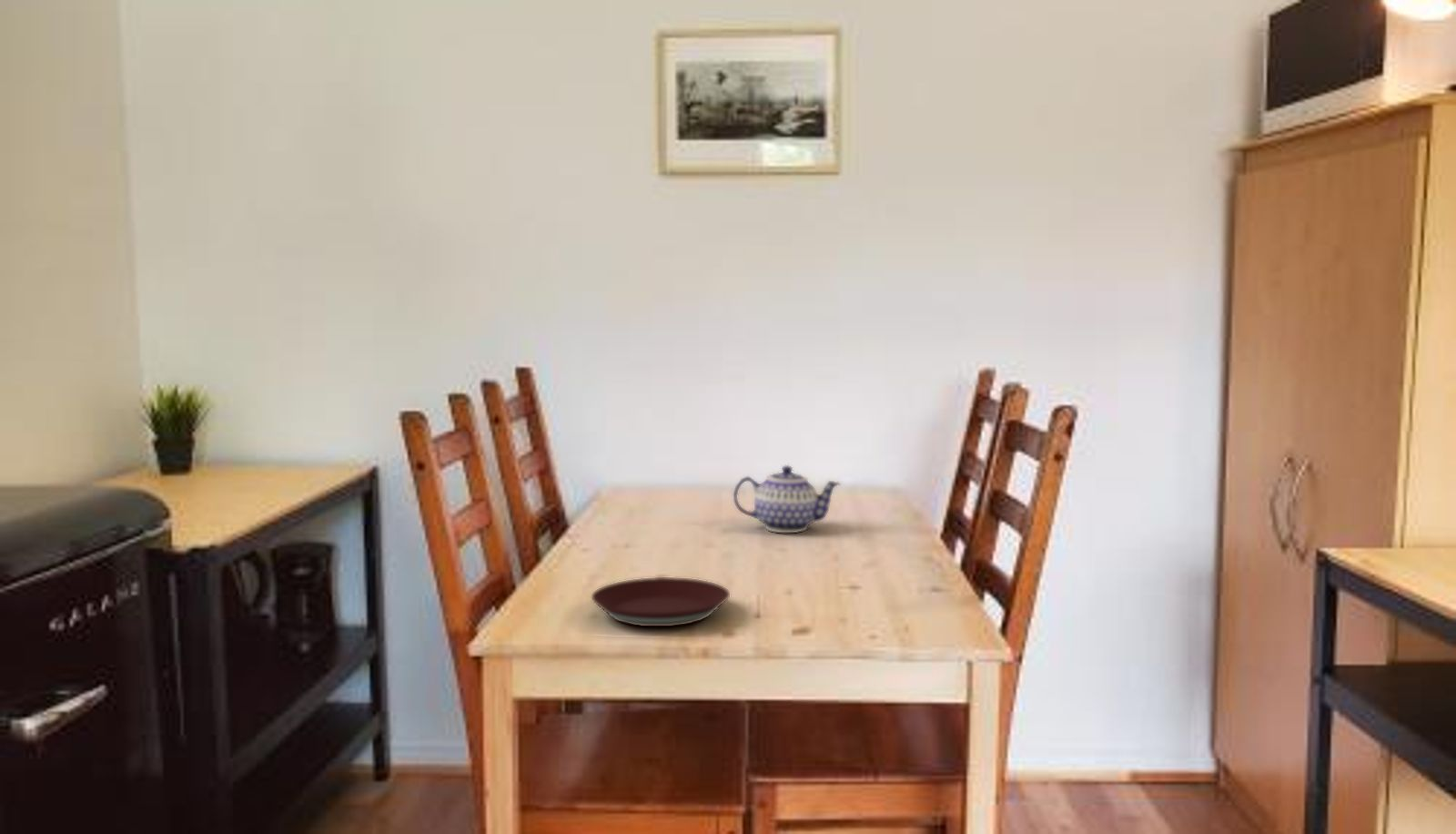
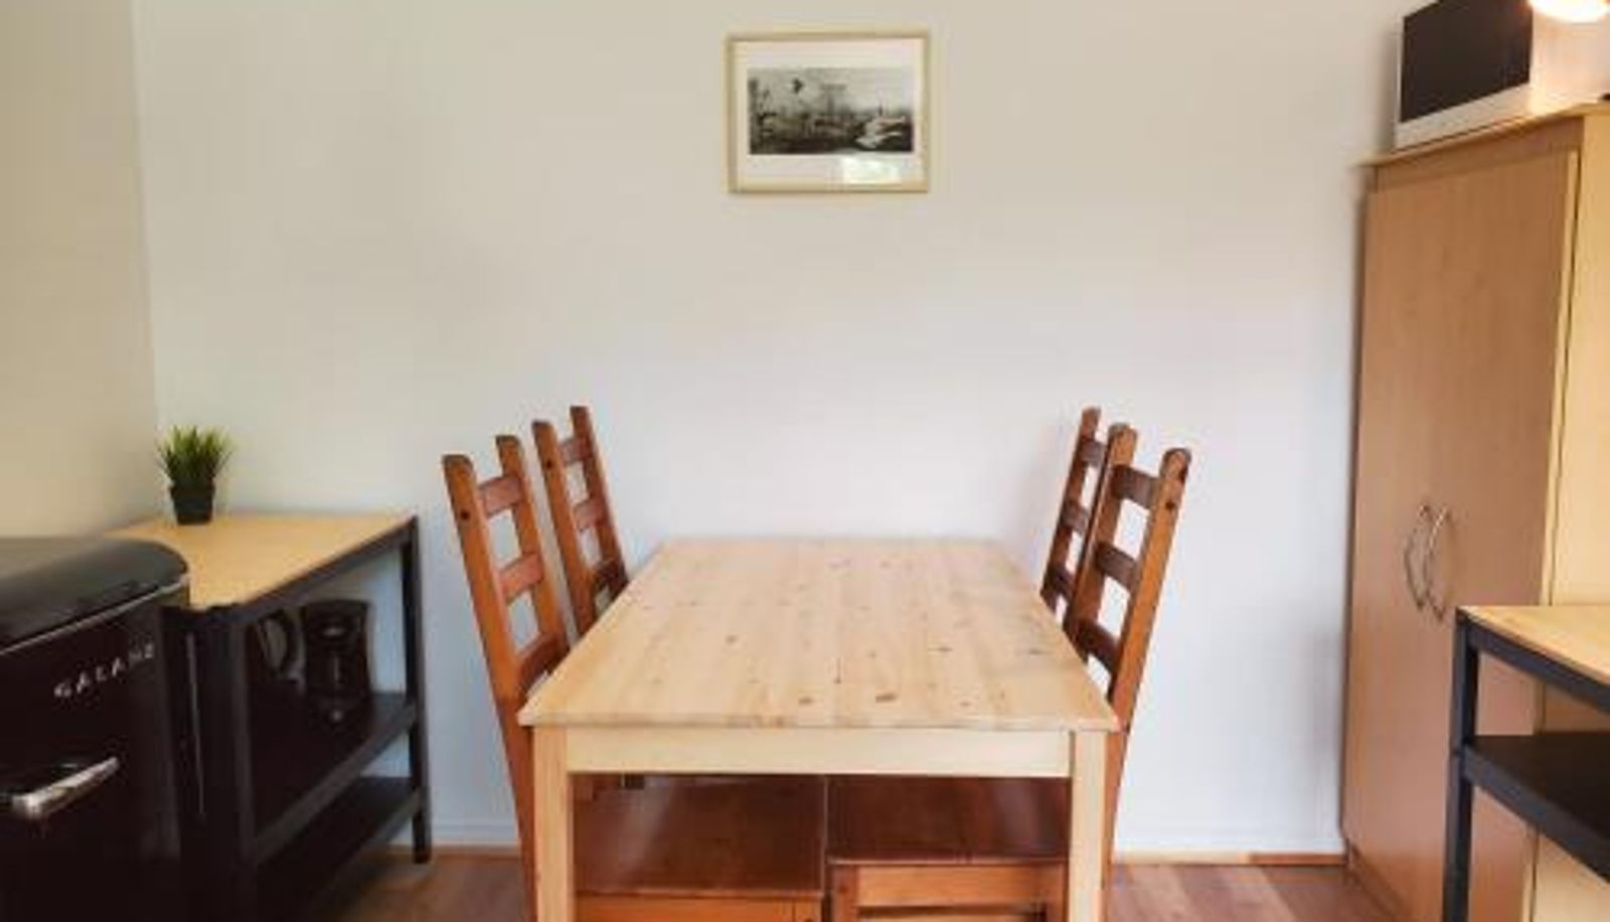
- teapot [733,464,841,534]
- plate [591,576,731,627]
